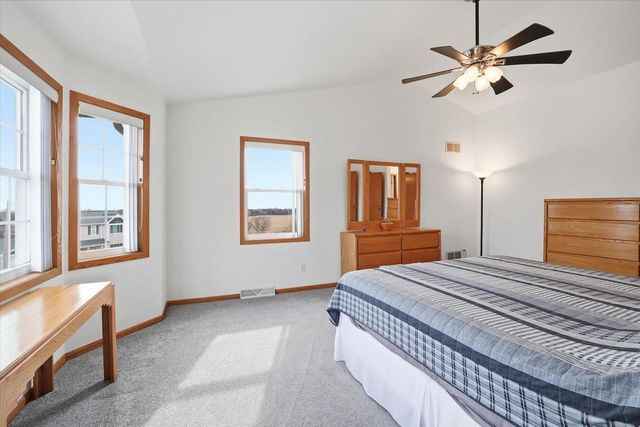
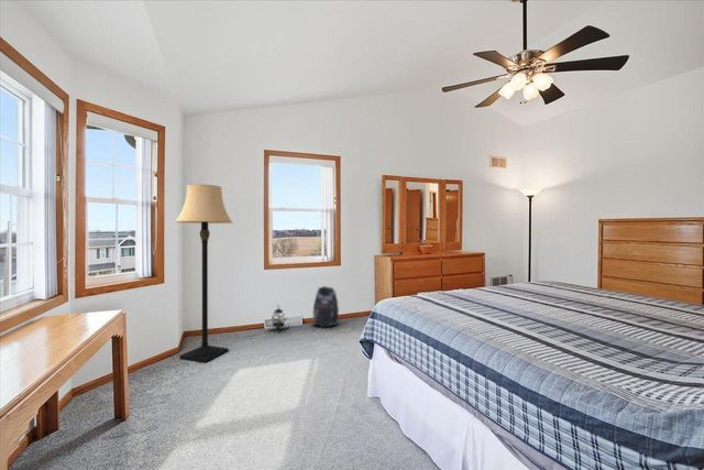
+ lamp [174,183,234,363]
+ lantern [266,304,290,334]
+ backpack [311,285,340,328]
